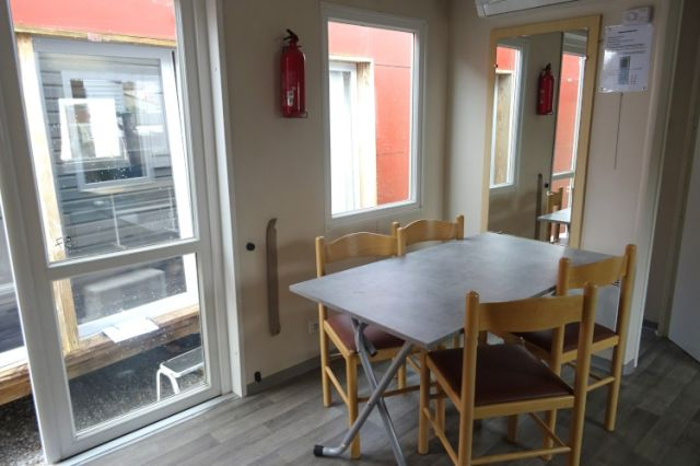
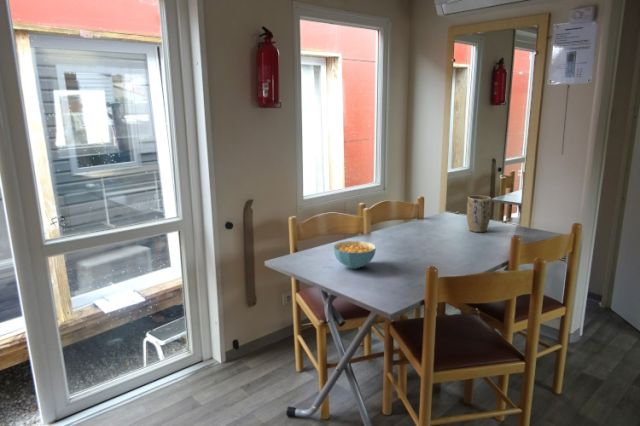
+ plant pot [466,195,492,233]
+ cereal bowl [333,240,377,270]
